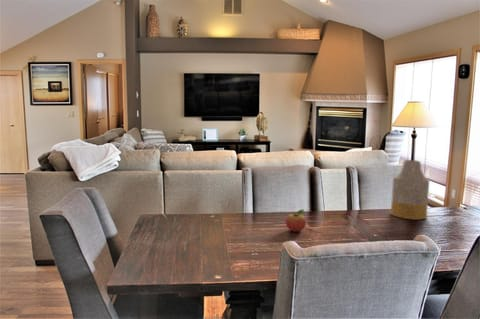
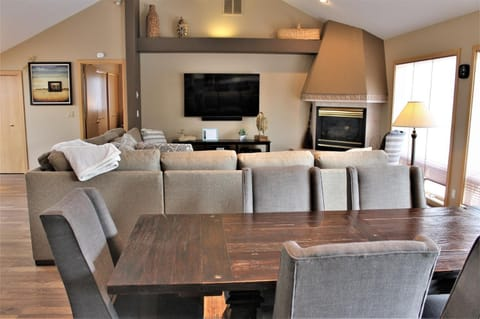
- vase [390,159,430,221]
- fruit [285,209,307,233]
